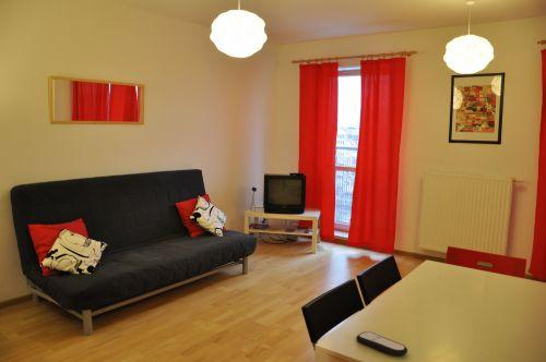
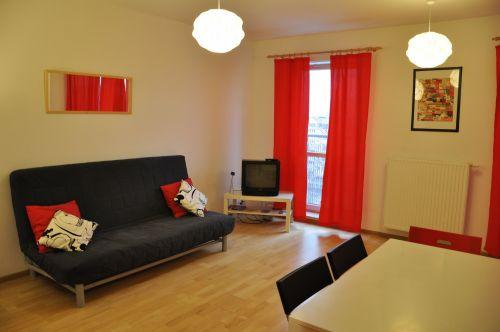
- remote control [355,330,408,358]
